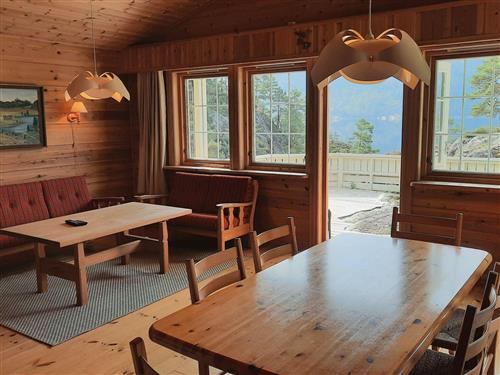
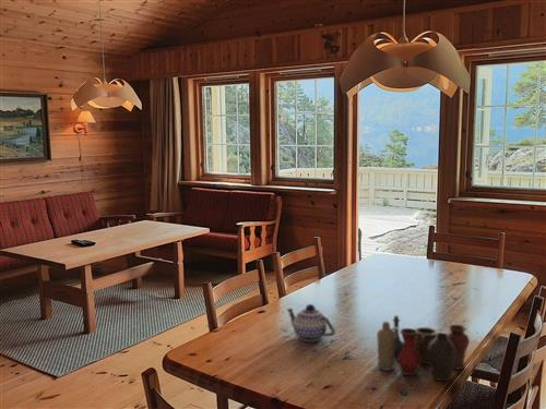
+ vase [376,314,471,382]
+ teapot [285,303,336,342]
